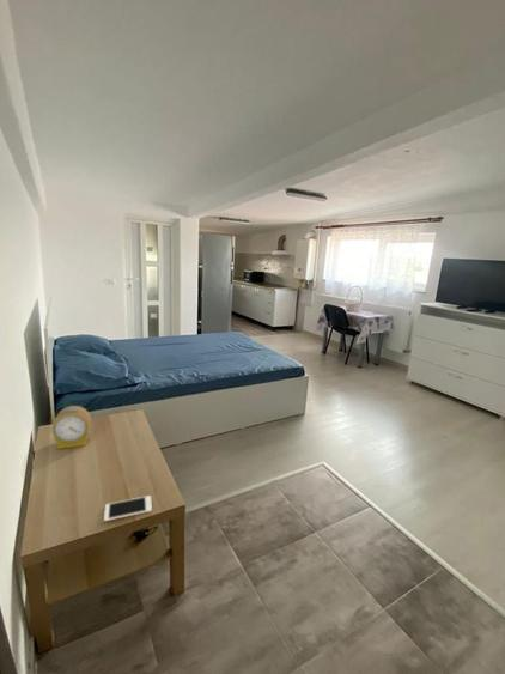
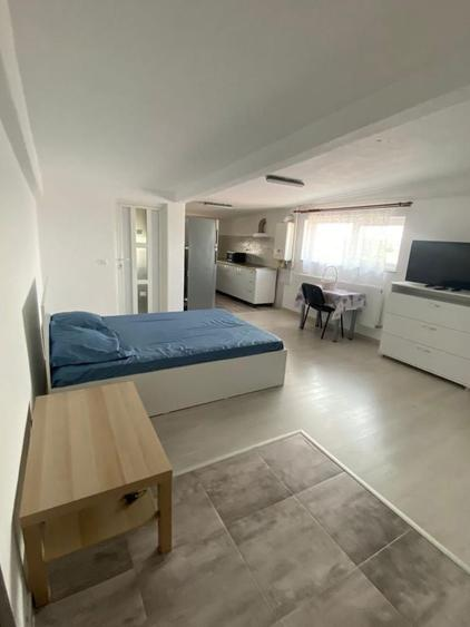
- cell phone [103,494,153,522]
- alarm clock [50,405,92,450]
